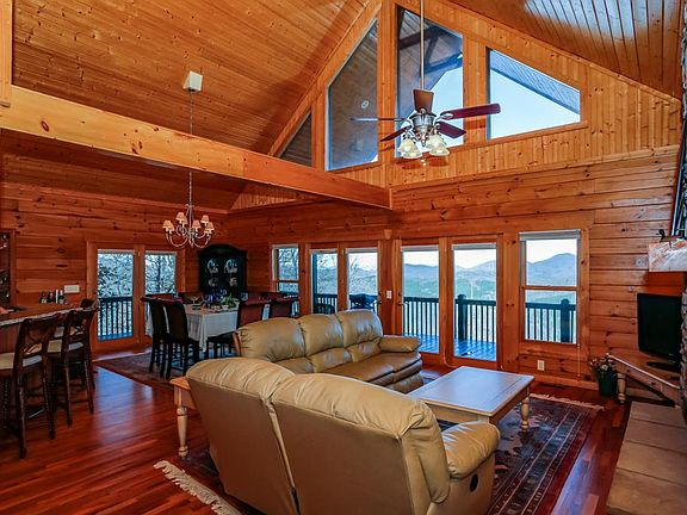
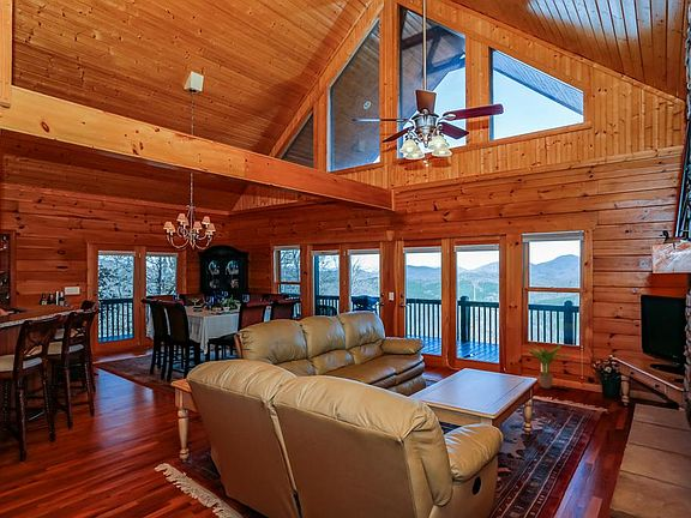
+ potted plant [527,339,570,390]
